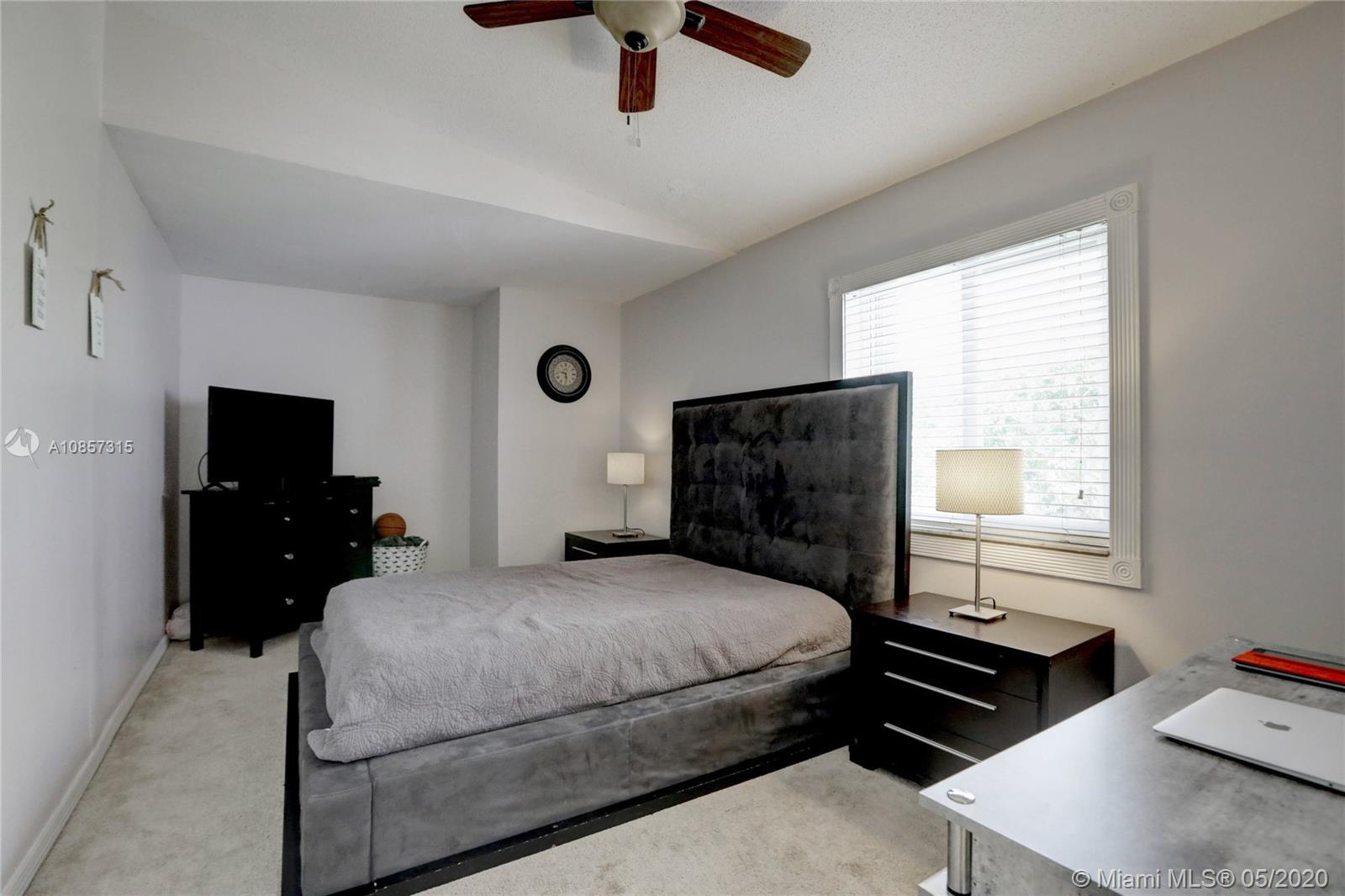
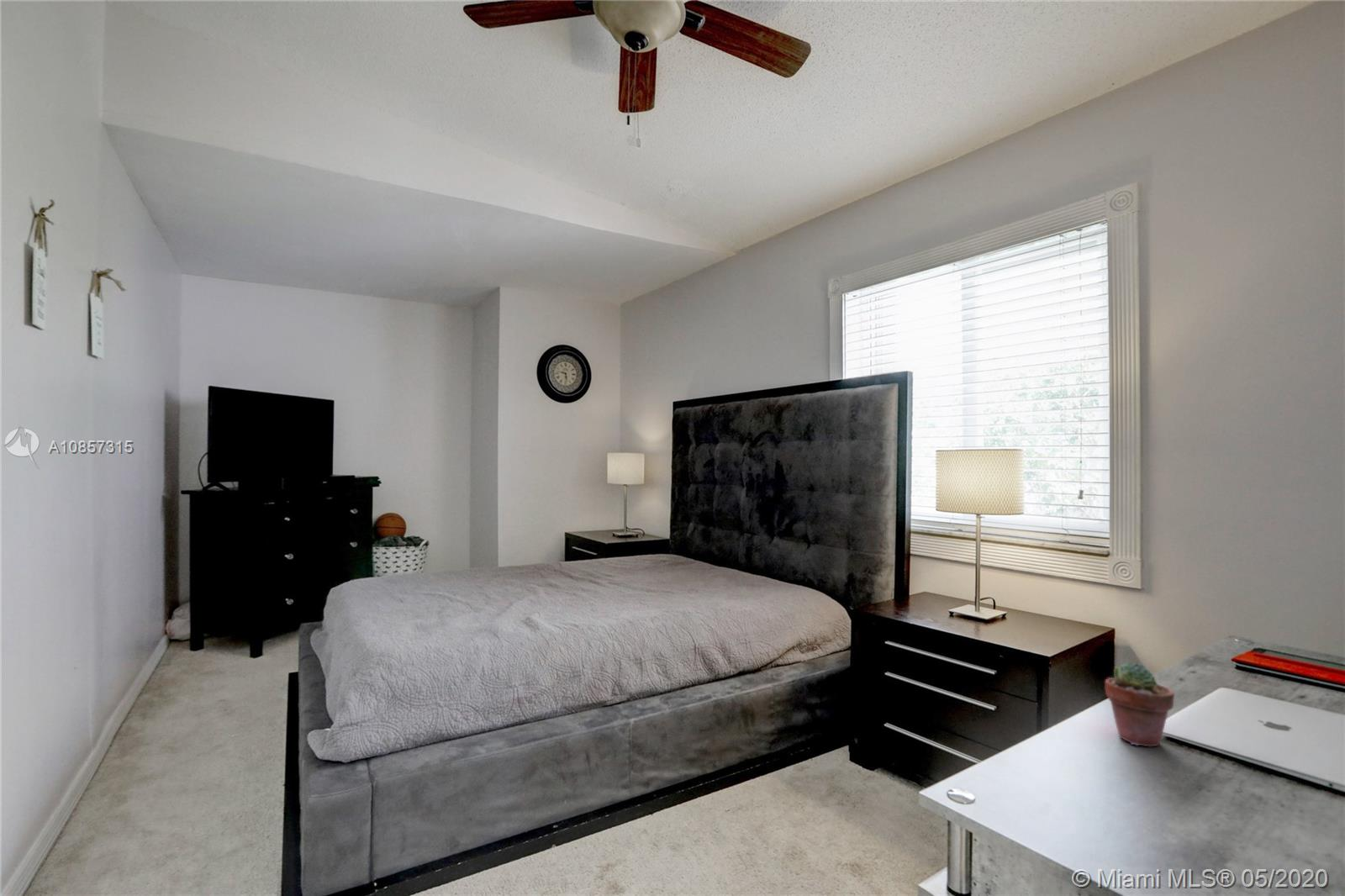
+ potted succulent [1105,661,1175,748]
